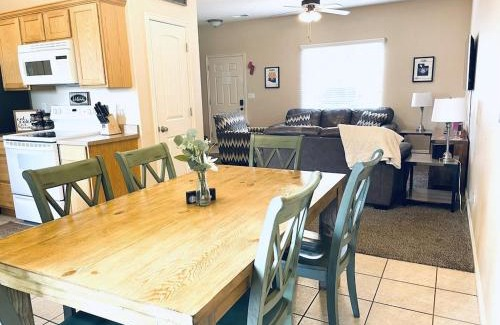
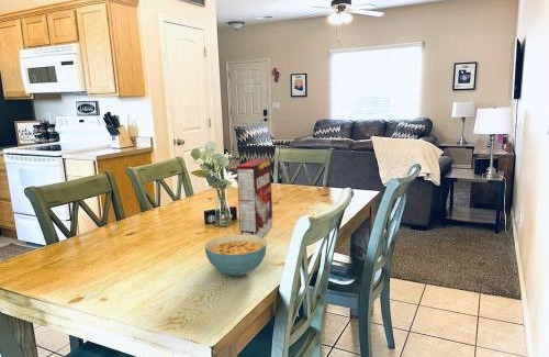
+ cereal bowl [204,234,267,277]
+ cereal box [236,158,273,238]
